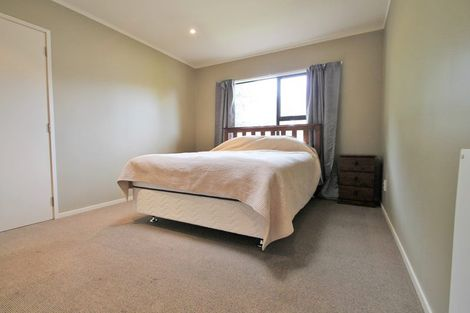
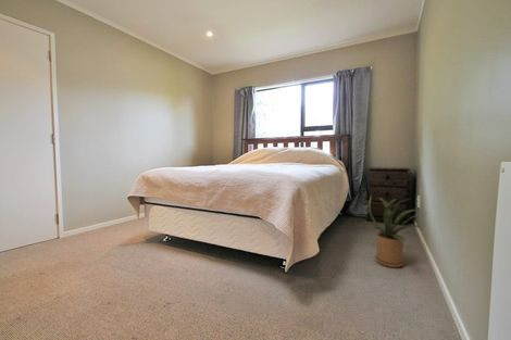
+ house plant [367,194,426,268]
